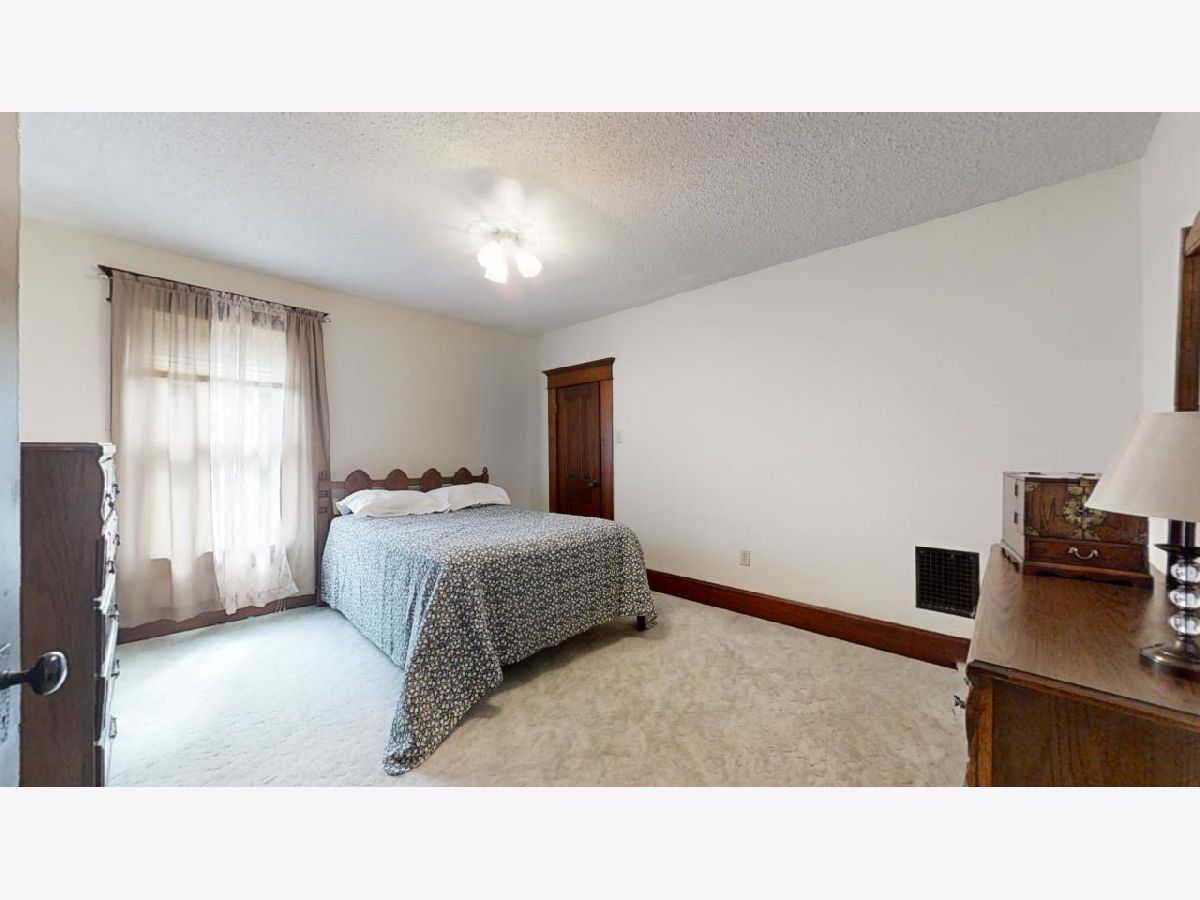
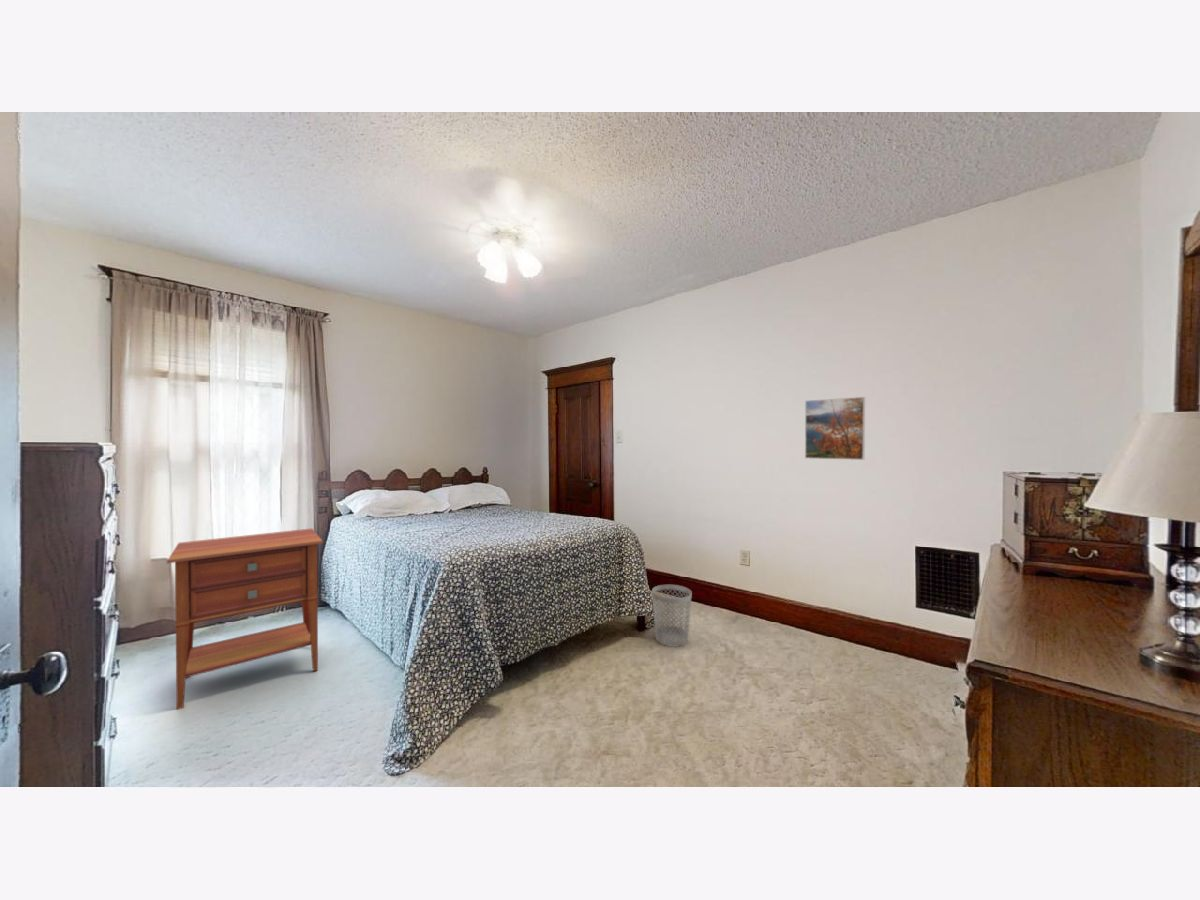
+ wastebasket [651,584,693,648]
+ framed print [804,396,866,461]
+ nightstand [166,527,324,710]
